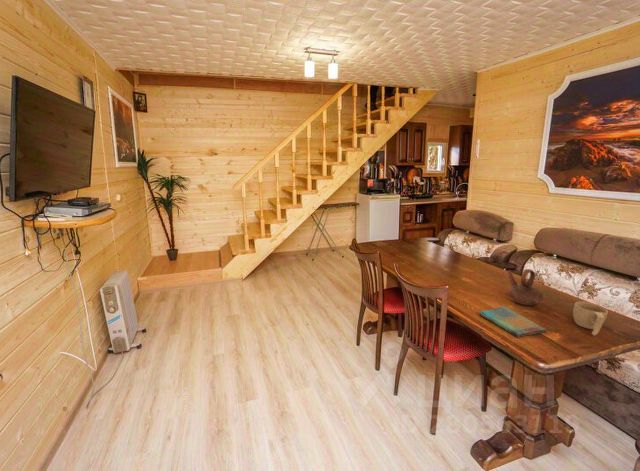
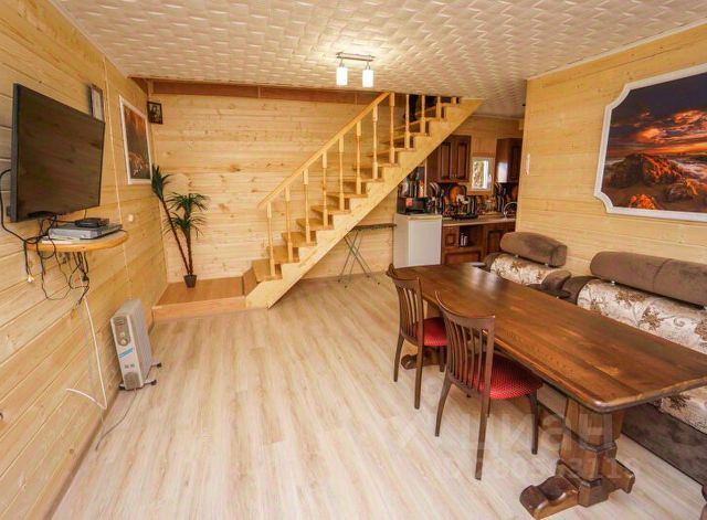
- dish towel [478,306,547,338]
- teapot [506,268,544,306]
- cup [572,301,609,337]
